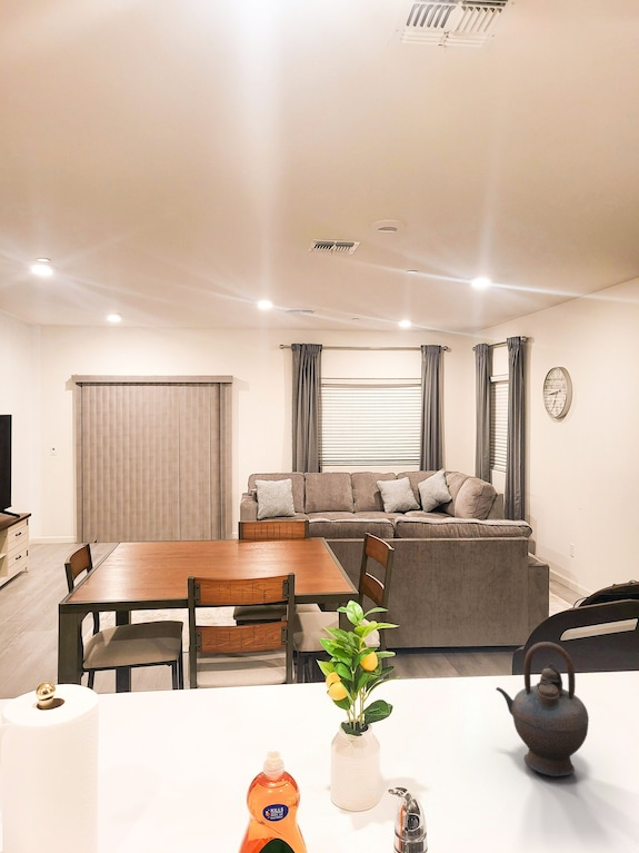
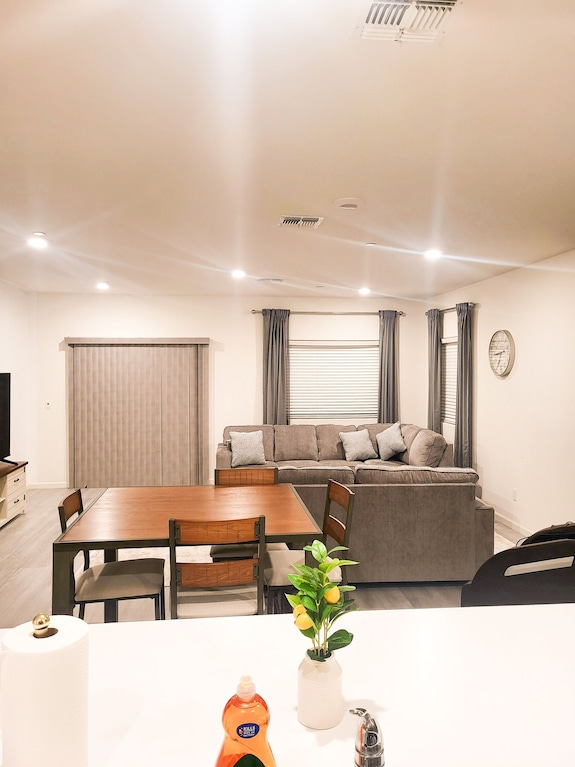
- teapot [495,641,590,777]
